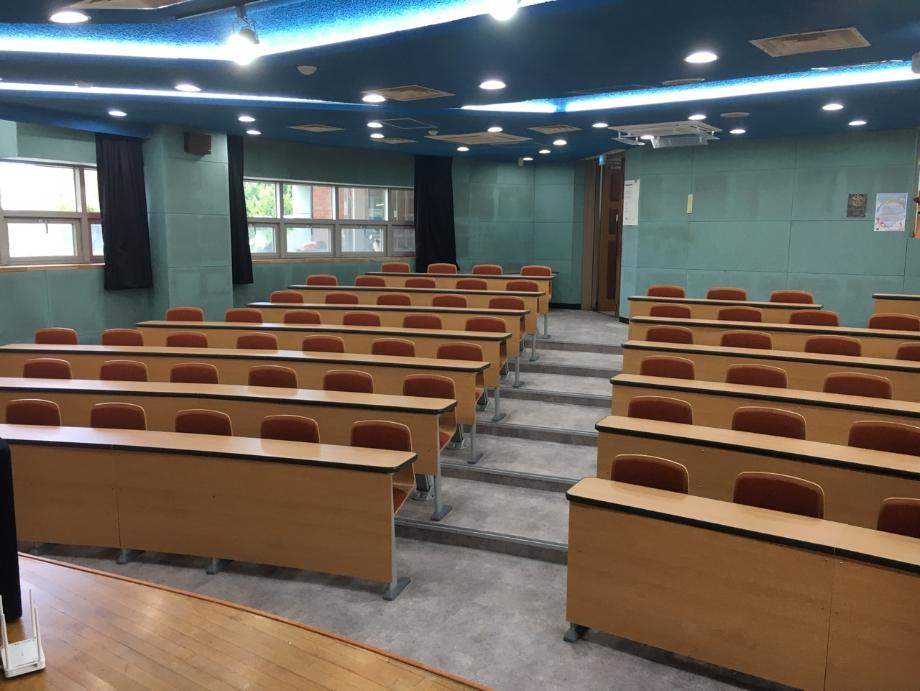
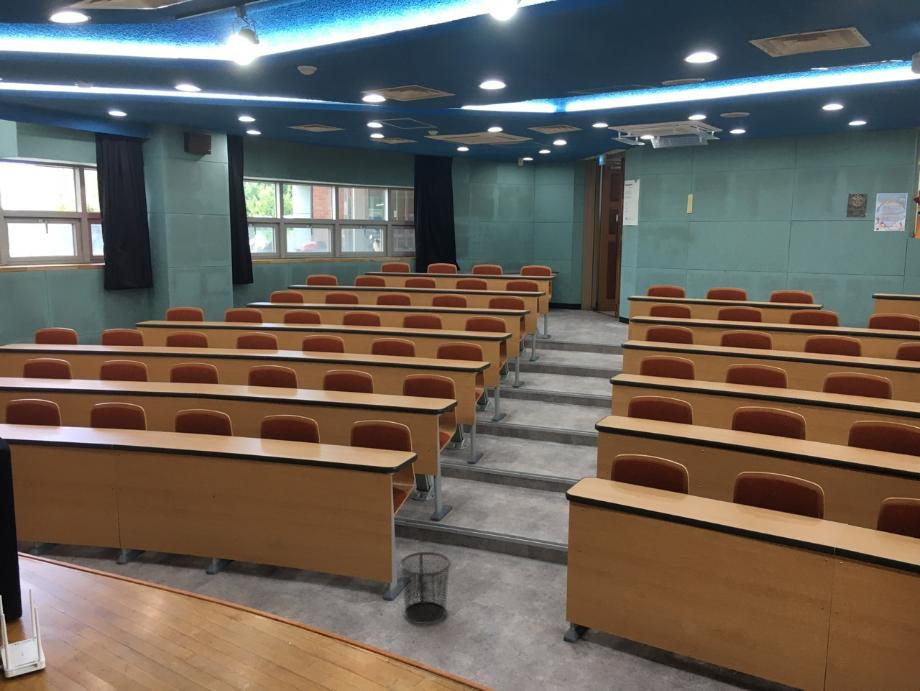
+ waste bin [399,551,452,625]
